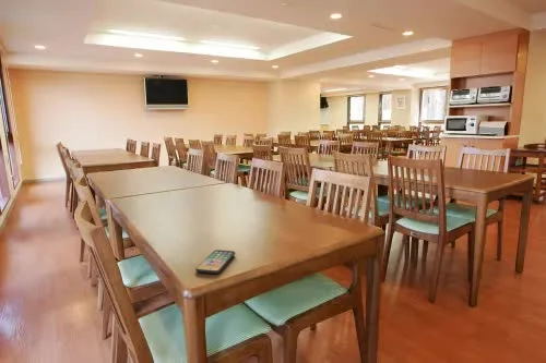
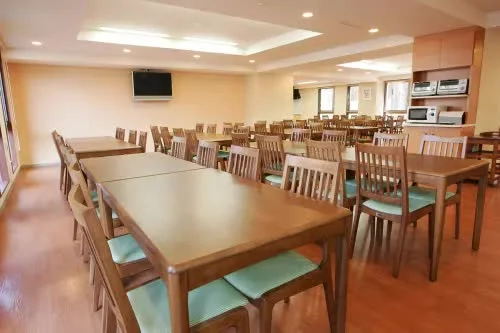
- smartphone [194,249,236,275]
